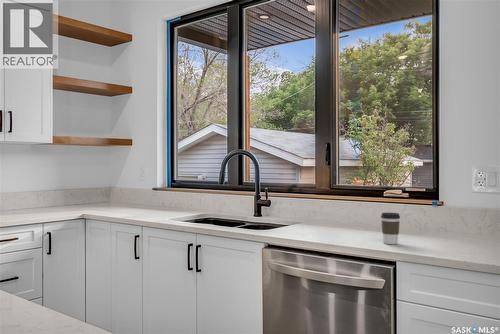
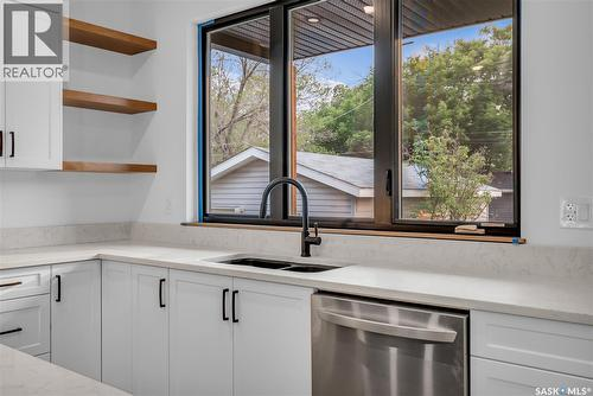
- coffee cup [380,212,401,245]
